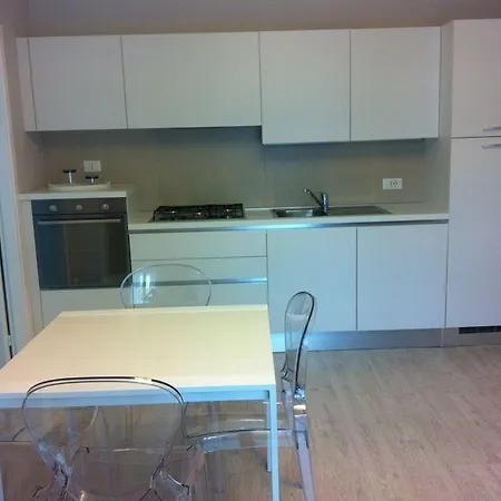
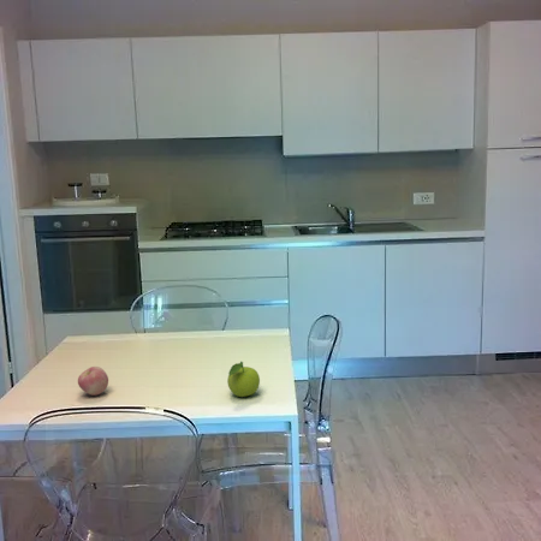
+ apple [77,365,109,397]
+ fruit [226,361,261,398]
